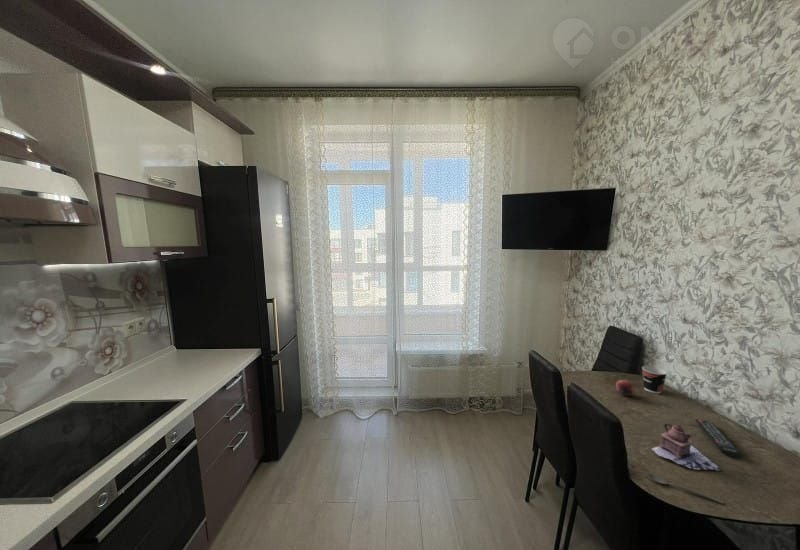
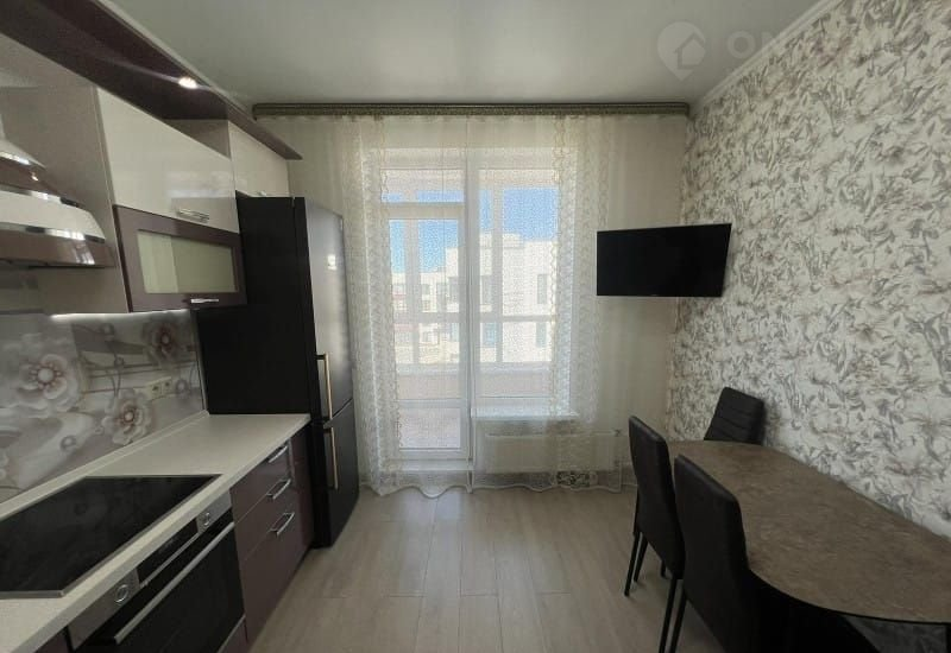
- teapot [650,422,723,472]
- cup [641,365,668,394]
- remote control [694,418,742,458]
- spoon [644,471,724,505]
- fruit [615,379,635,397]
